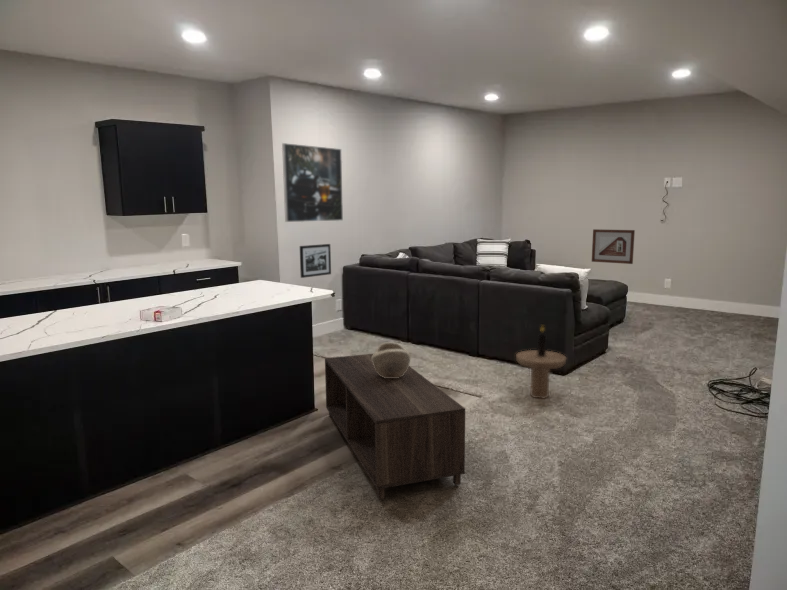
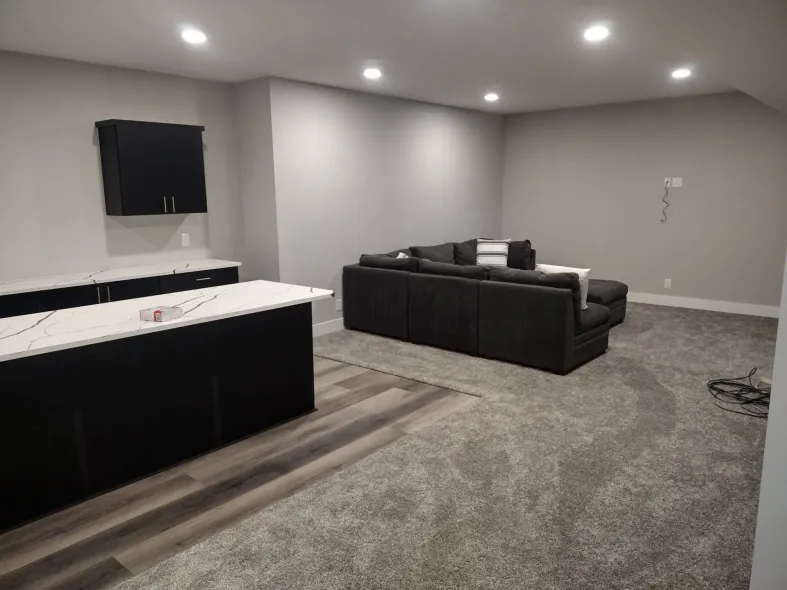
- side table [515,323,567,399]
- picture frame [299,243,332,279]
- picture frame [591,228,636,265]
- coffee table [324,353,466,500]
- decorative bowl [372,341,411,378]
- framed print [281,142,344,223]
